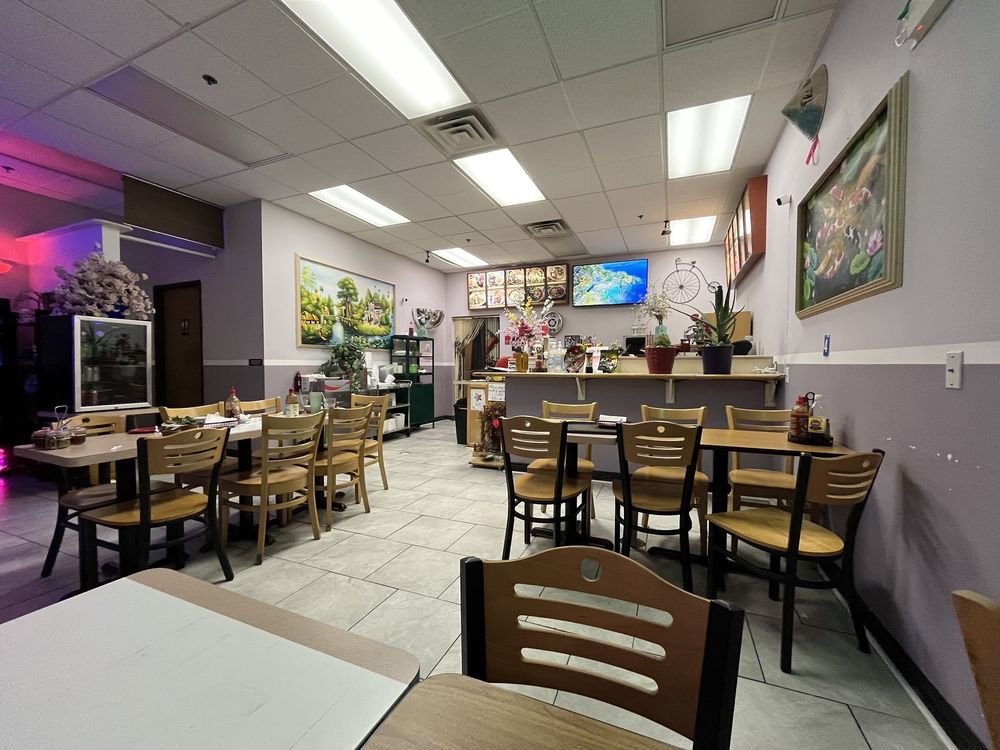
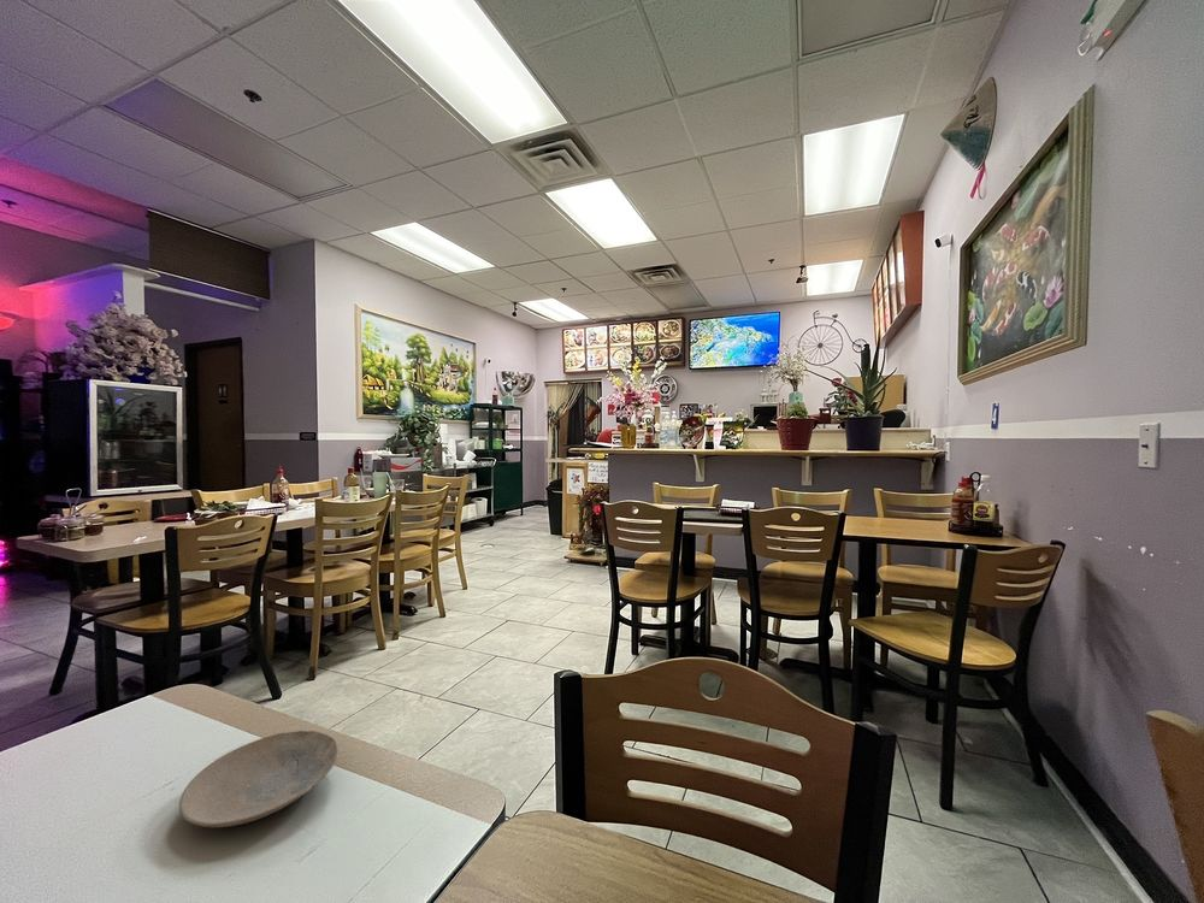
+ plate [178,730,340,828]
